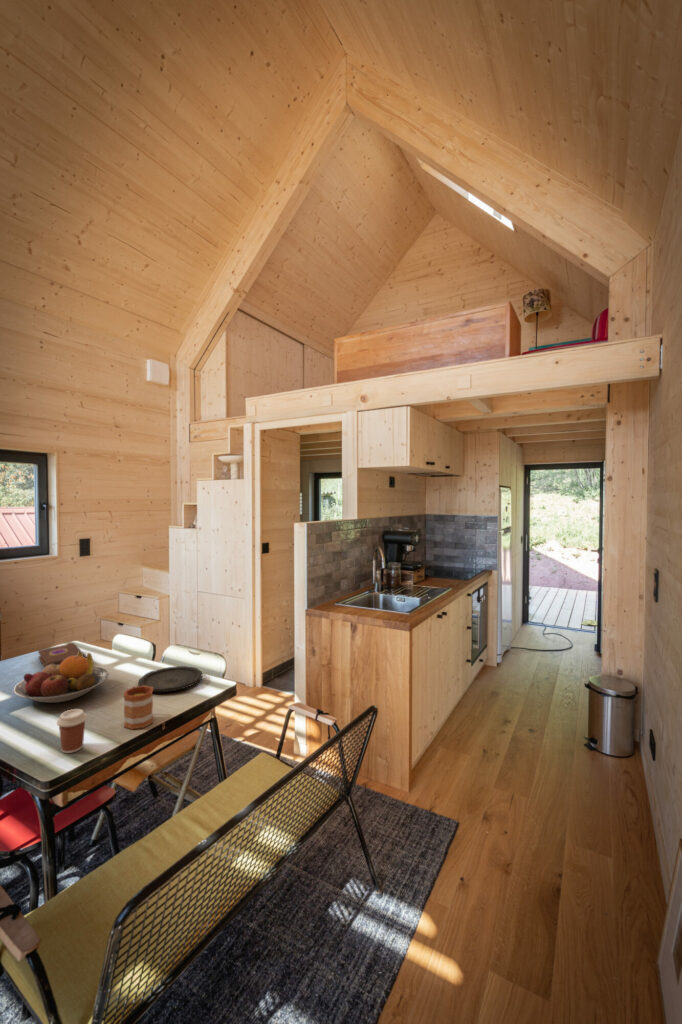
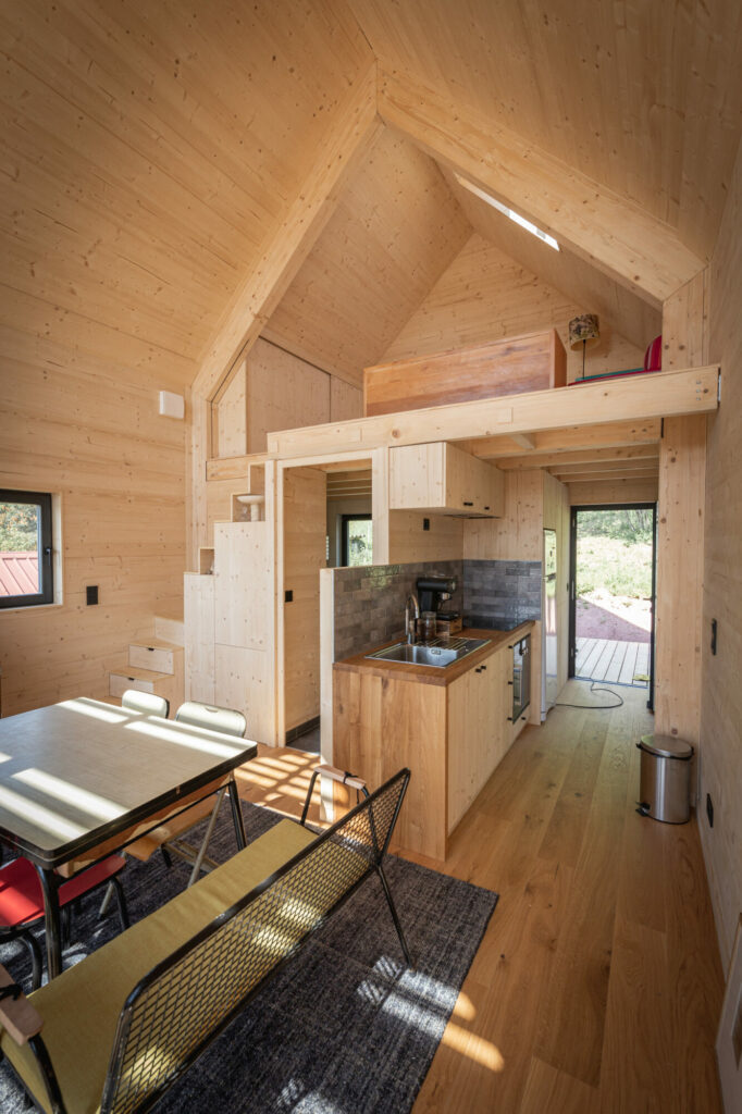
- book [37,642,87,668]
- mug [123,685,154,730]
- plate [137,665,203,693]
- coffee cup [55,708,88,754]
- fruit bowl [13,651,110,704]
